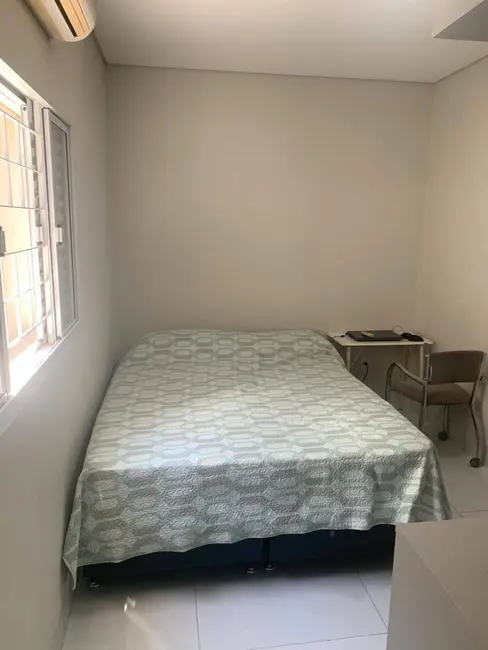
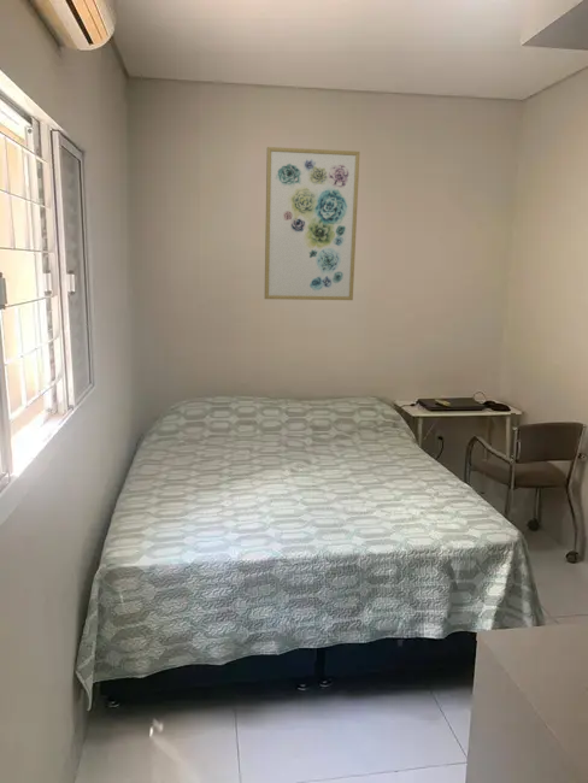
+ wall art [264,146,361,301]
